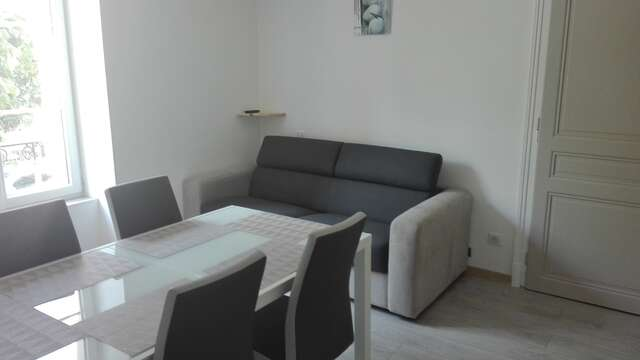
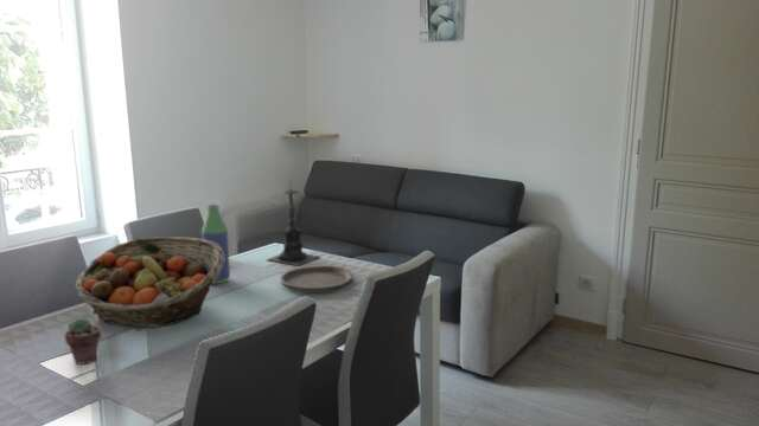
+ fruit basket [74,235,224,328]
+ candle holder [264,179,323,267]
+ potted succulent [64,317,102,366]
+ plate [279,265,355,292]
+ bottle [200,204,231,285]
